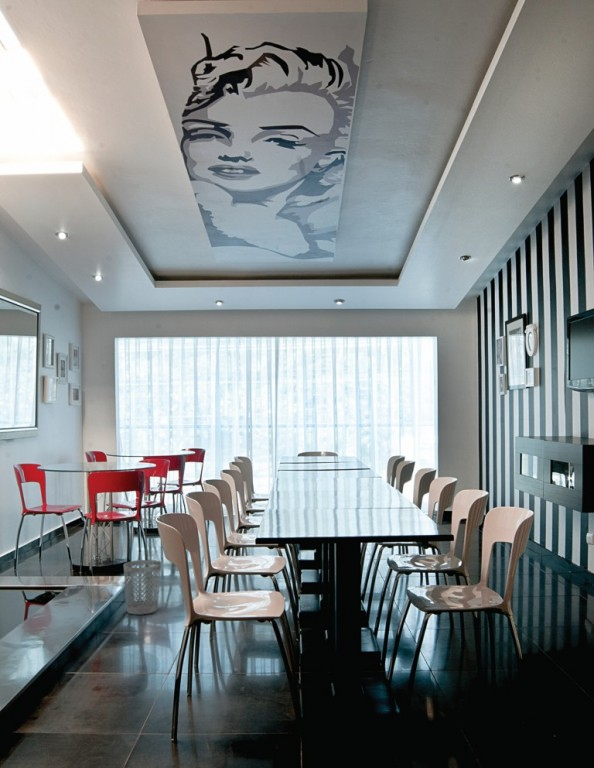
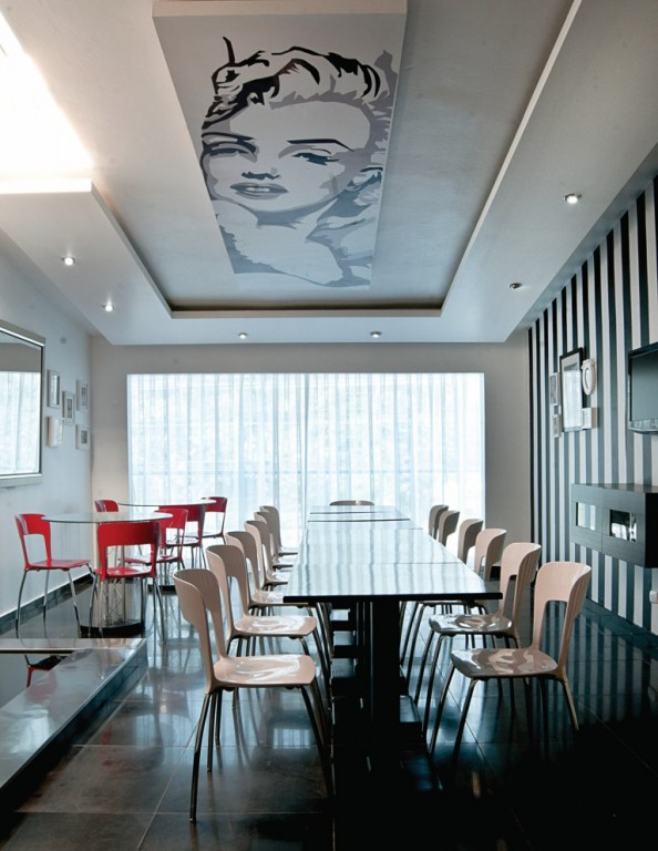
- wastebasket [123,559,162,615]
